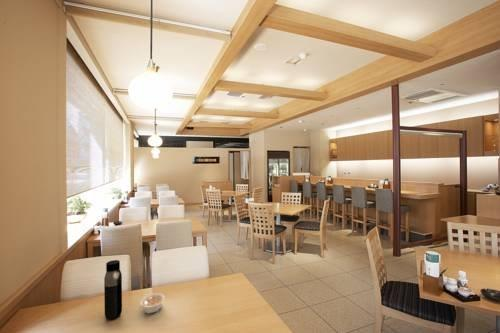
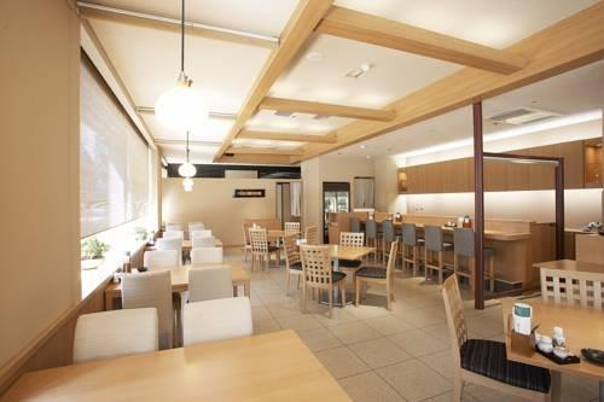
- water bottle [103,259,123,321]
- legume [138,292,166,315]
